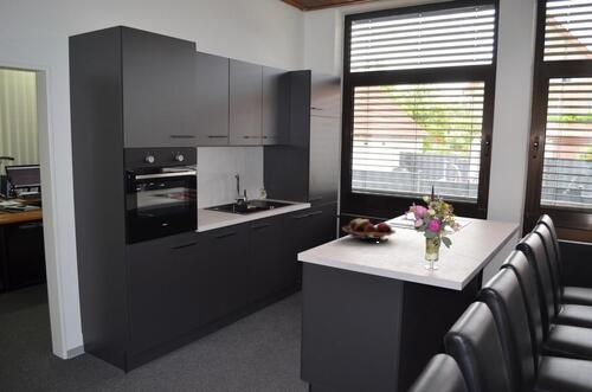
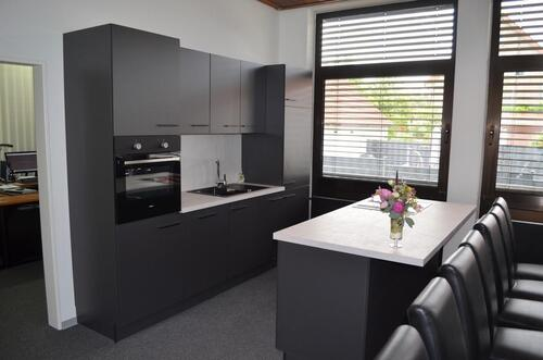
- fruit basket [341,217,397,243]
